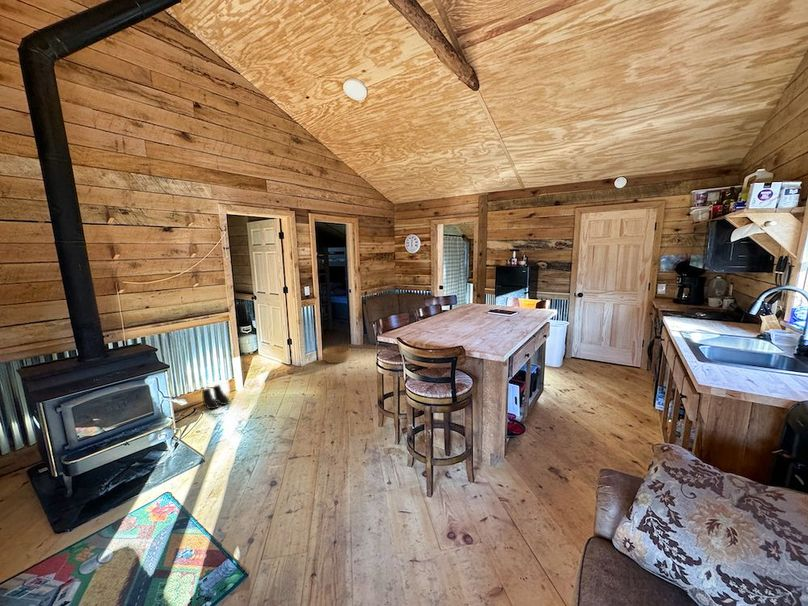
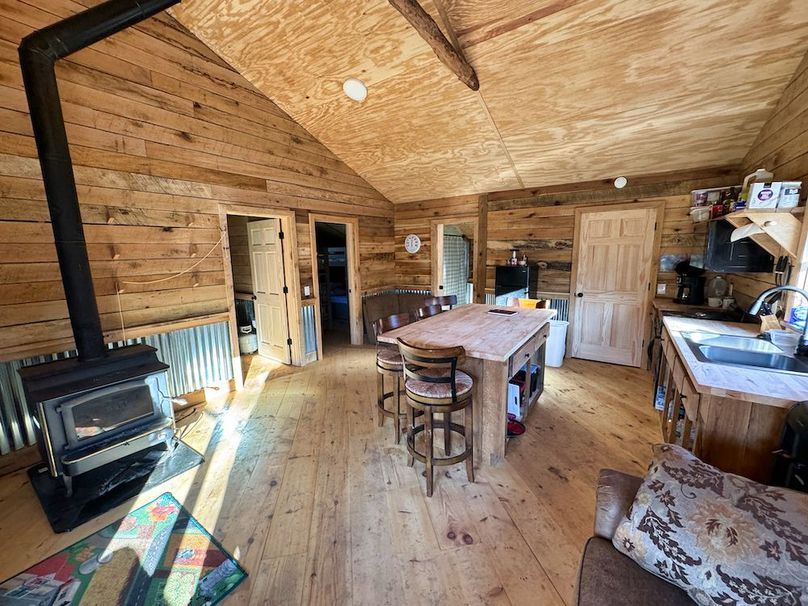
- basket [321,345,351,364]
- boots [201,384,231,410]
